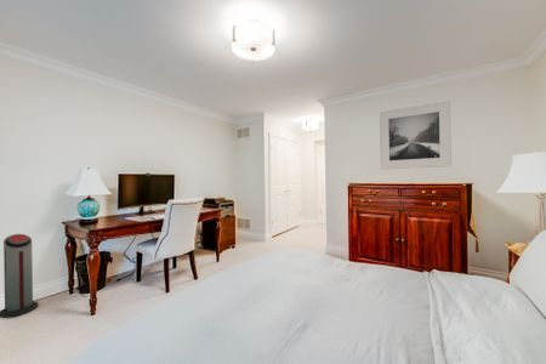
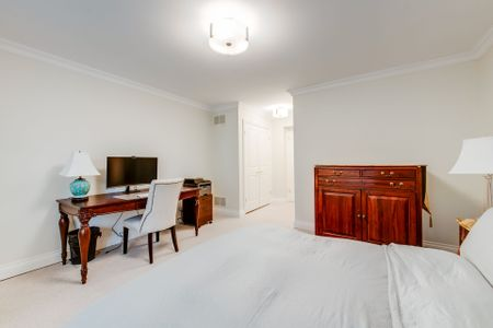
- air purifier [0,233,40,319]
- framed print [379,99,453,171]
